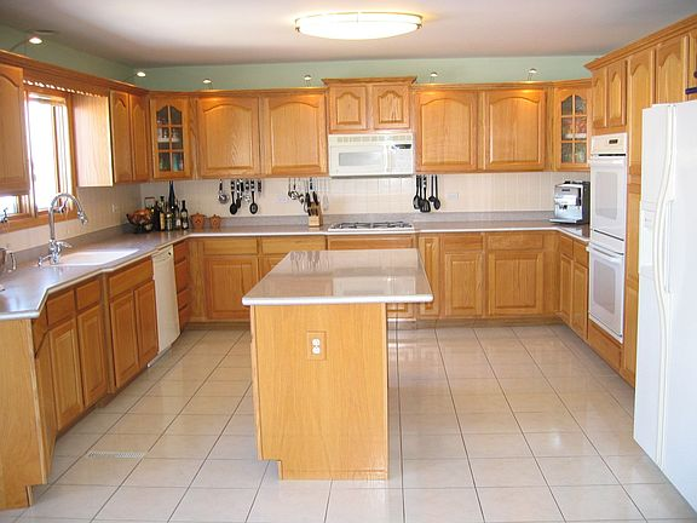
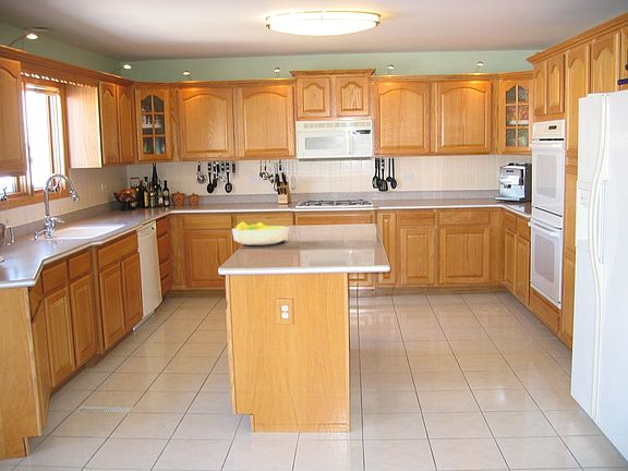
+ fruit bowl [231,220,290,246]
